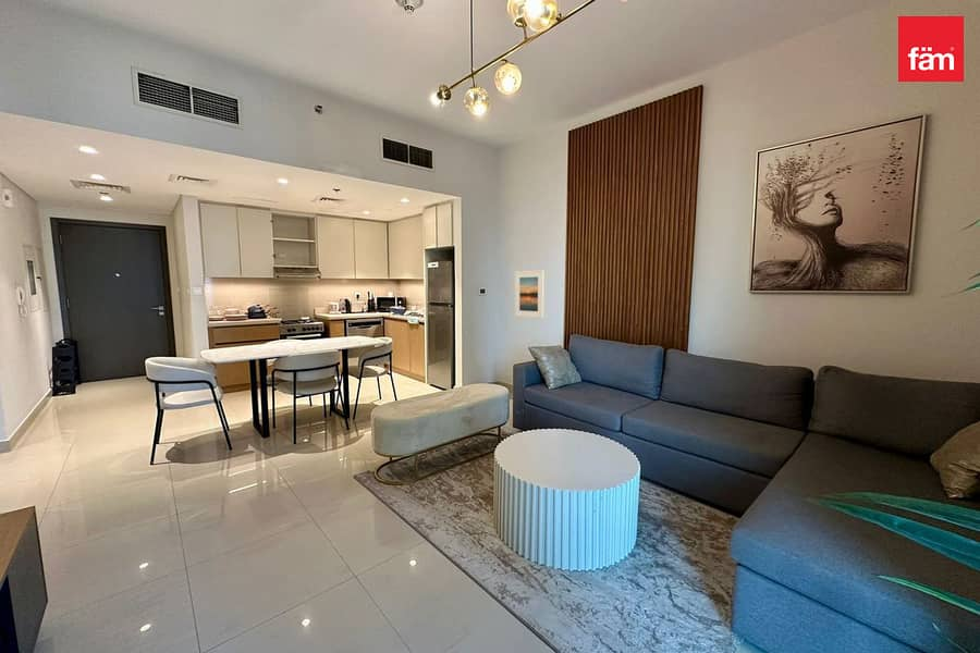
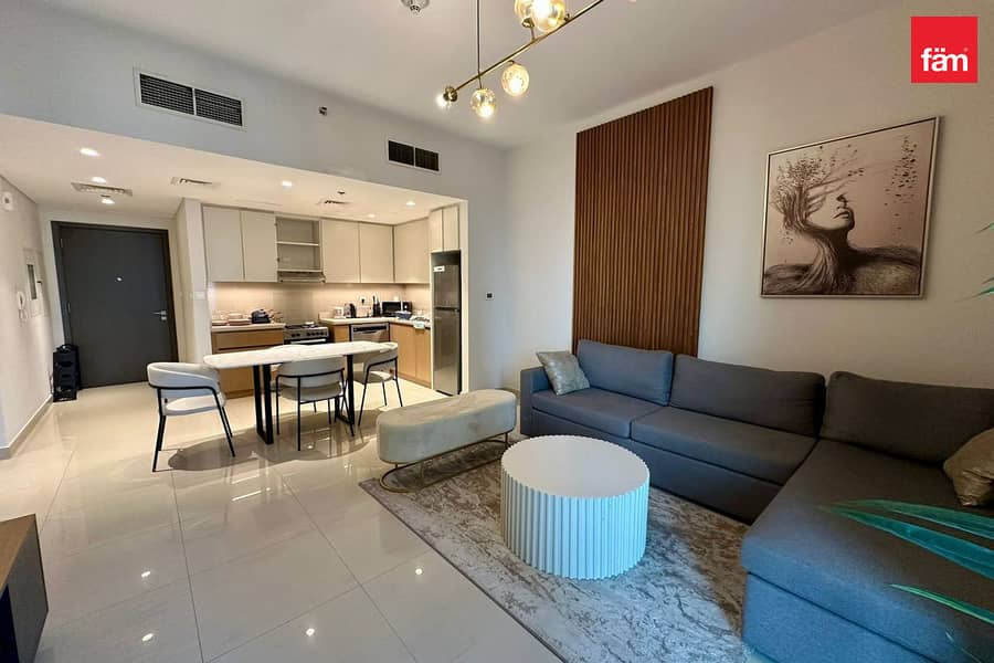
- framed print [514,269,544,319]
